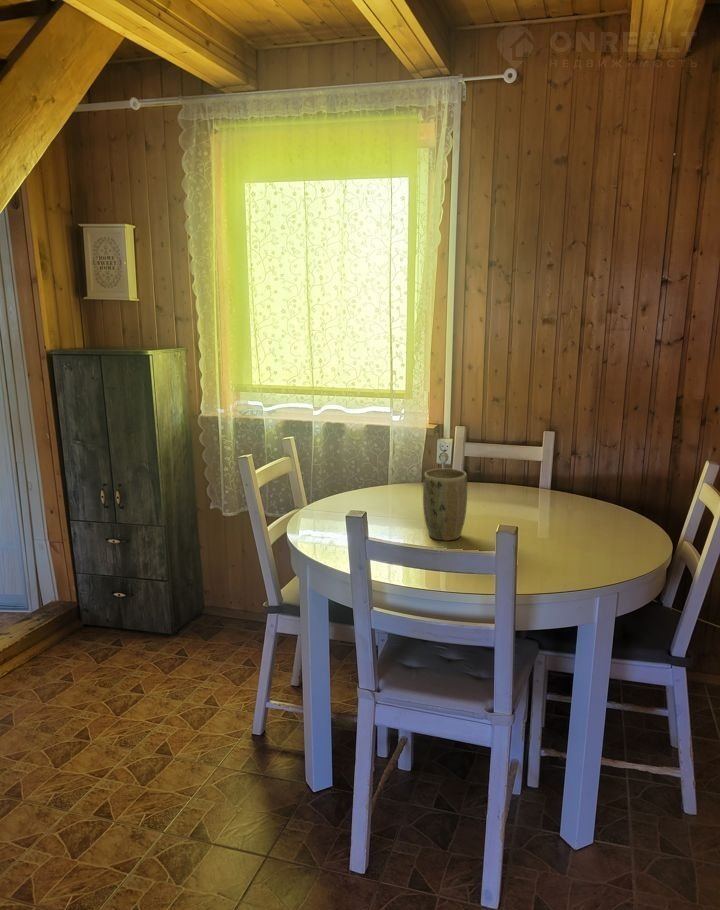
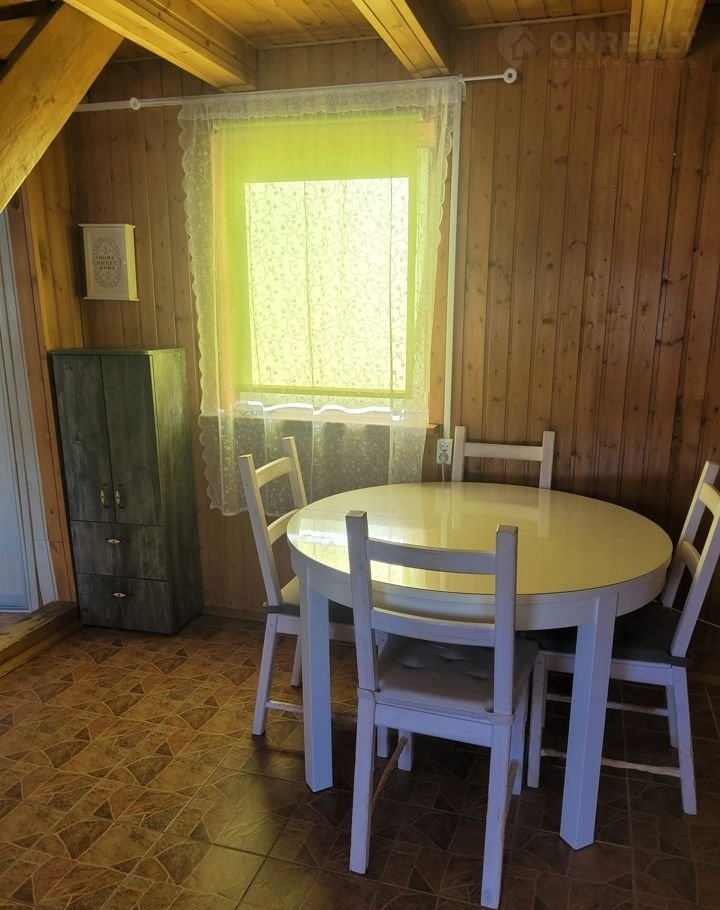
- plant pot [422,467,468,542]
